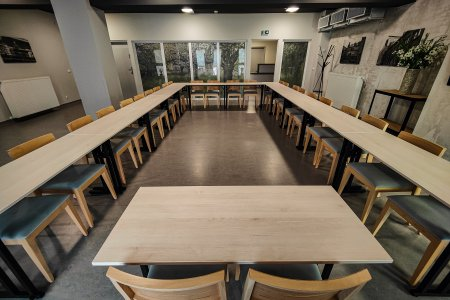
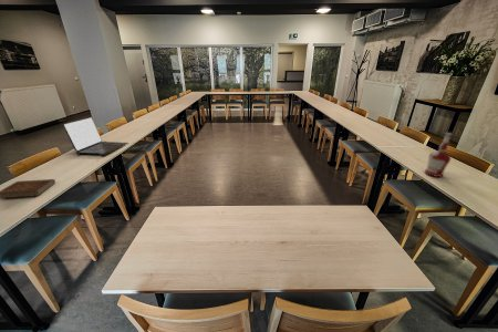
+ alcohol [424,132,453,178]
+ book [0,178,56,199]
+ laptop [62,116,129,156]
